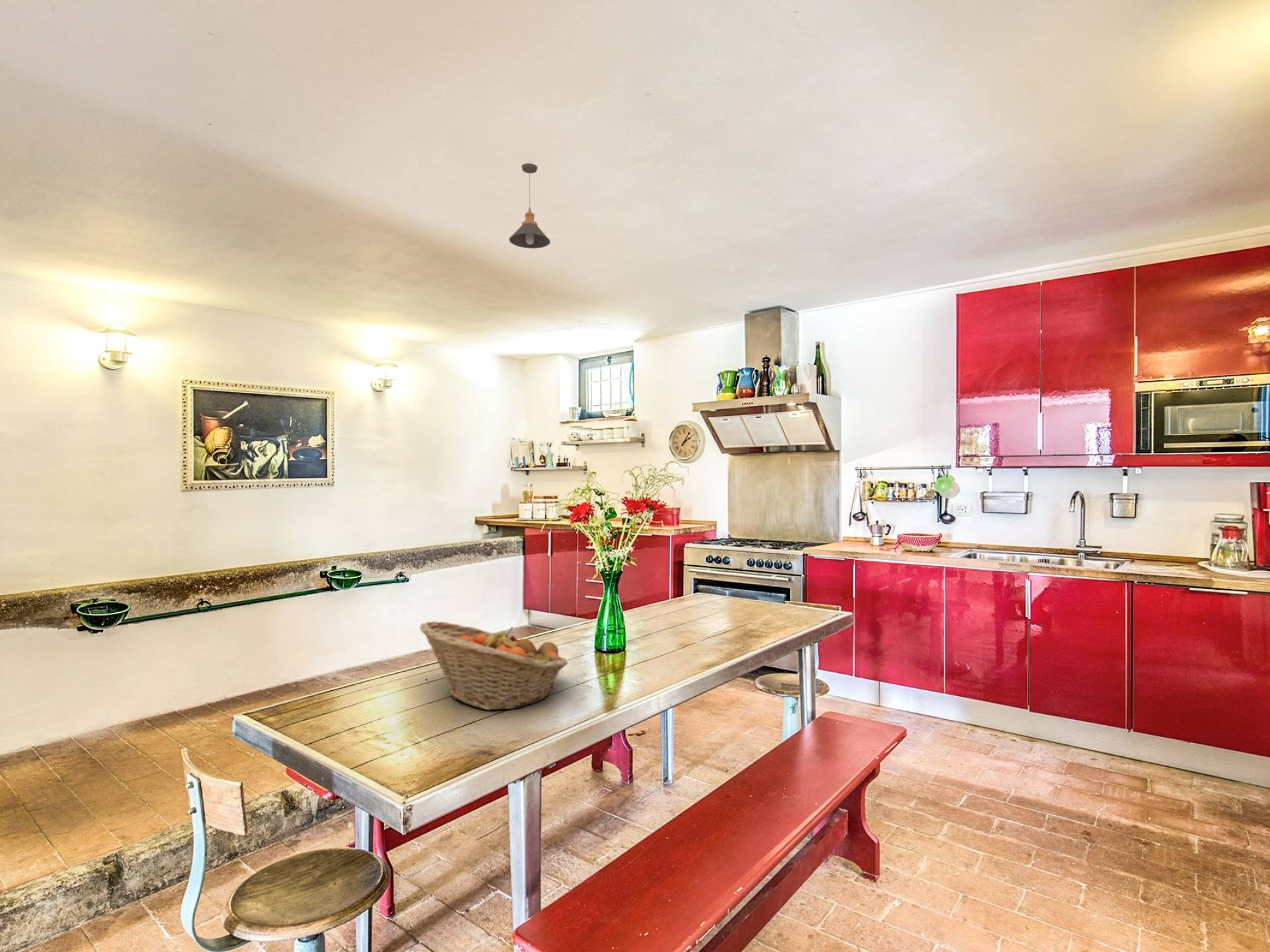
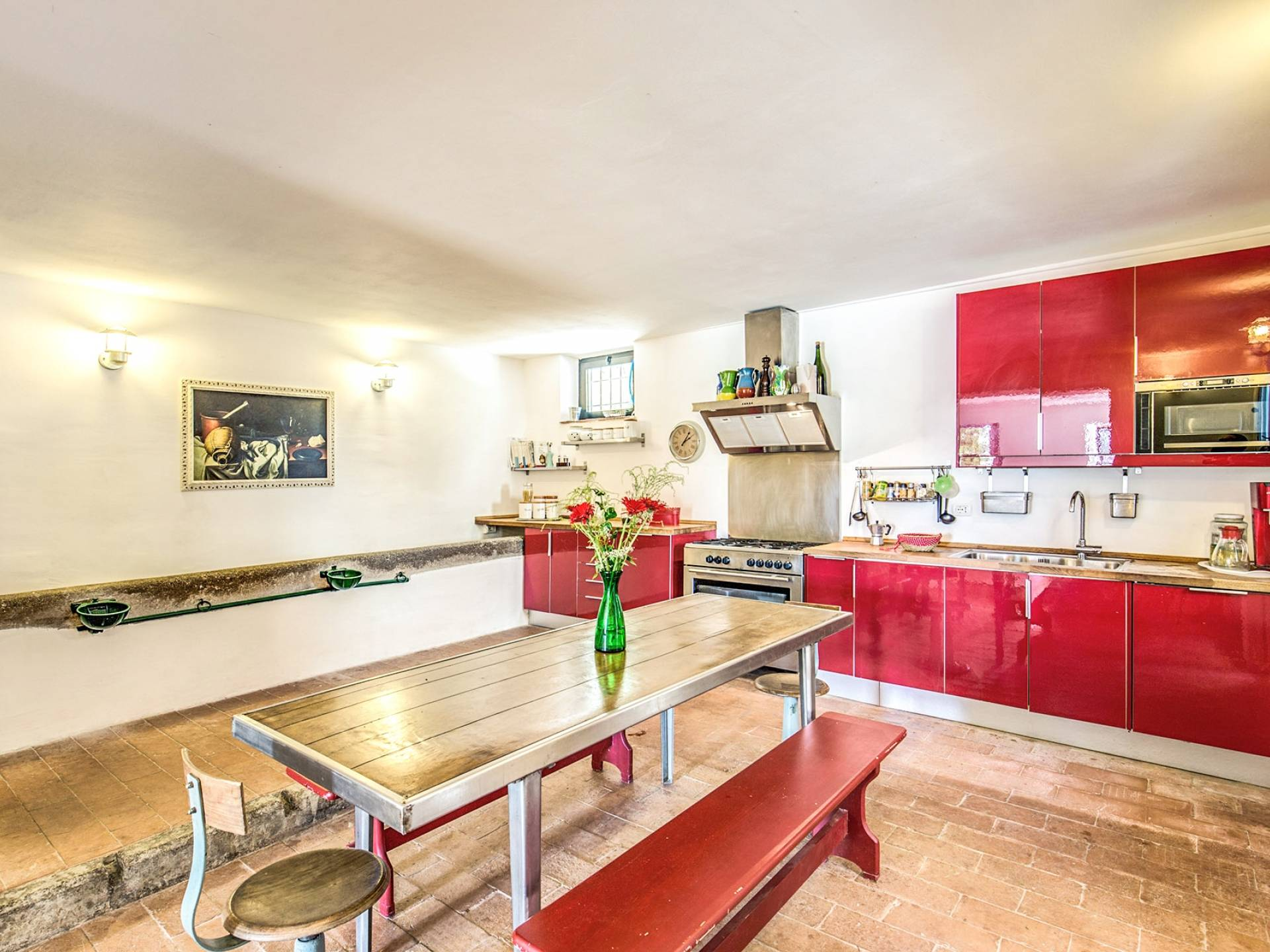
- pendant light [508,163,551,249]
- fruit basket [419,621,569,711]
